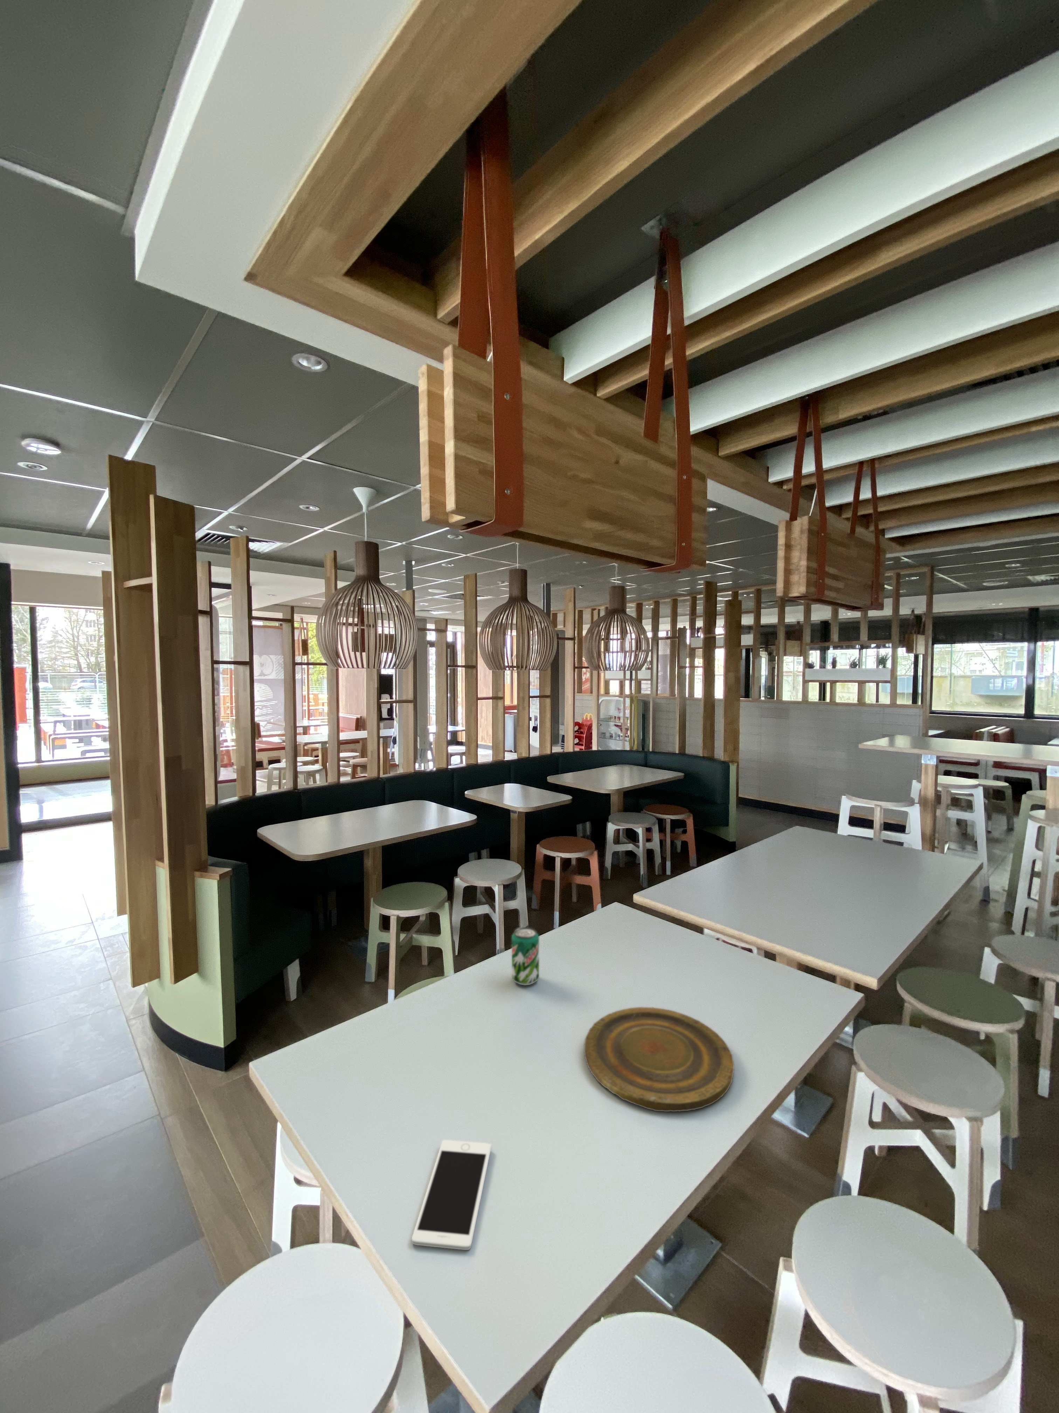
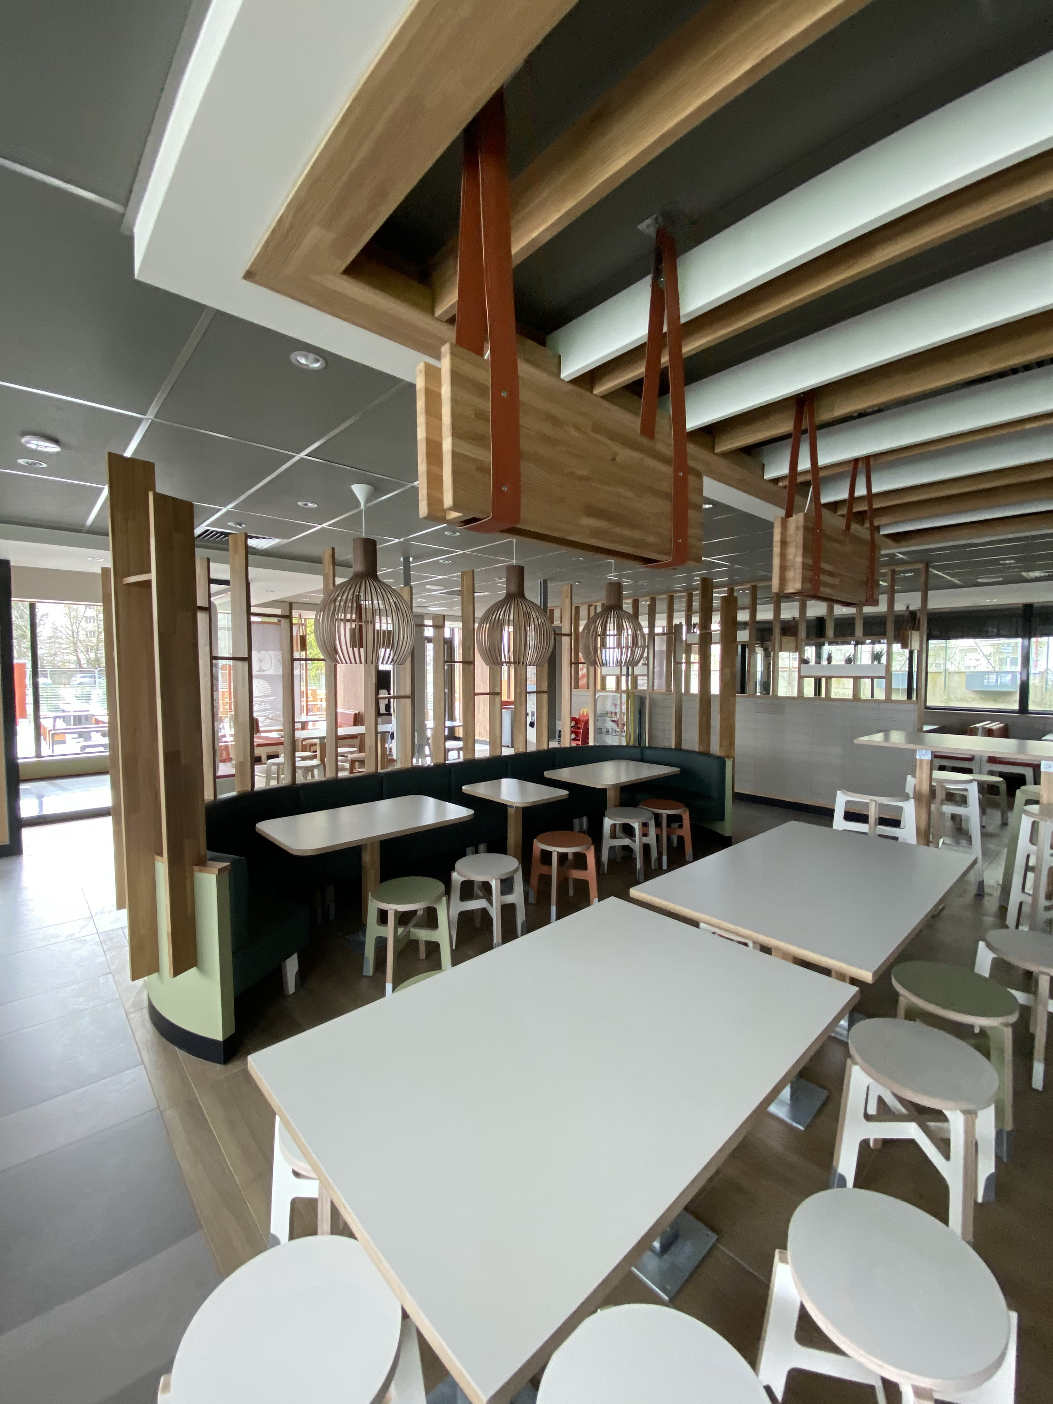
- plate [584,1007,734,1111]
- beverage can [512,927,540,986]
- cell phone [412,1139,492,1251]
